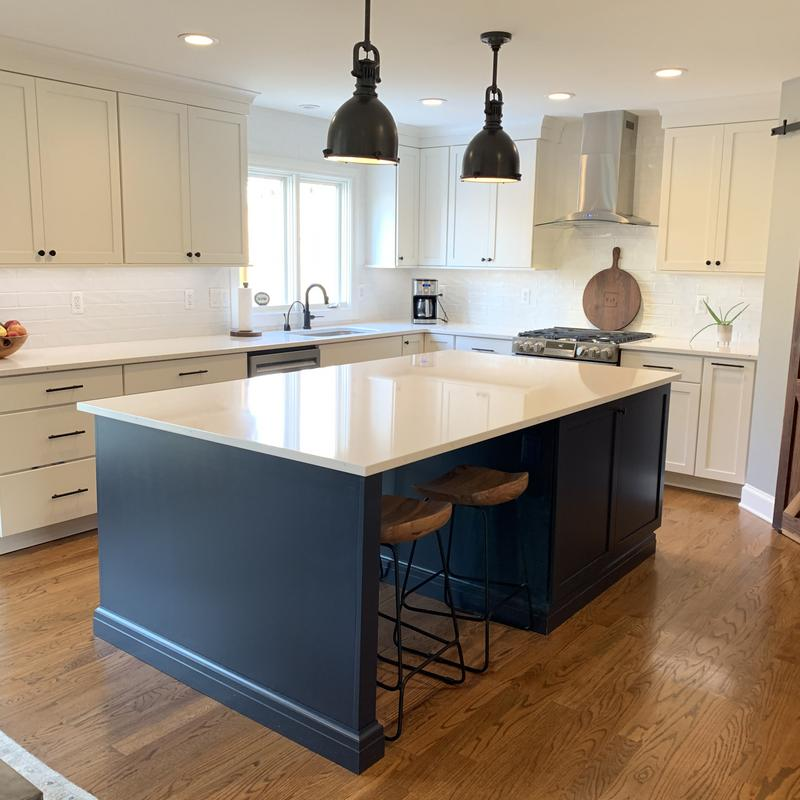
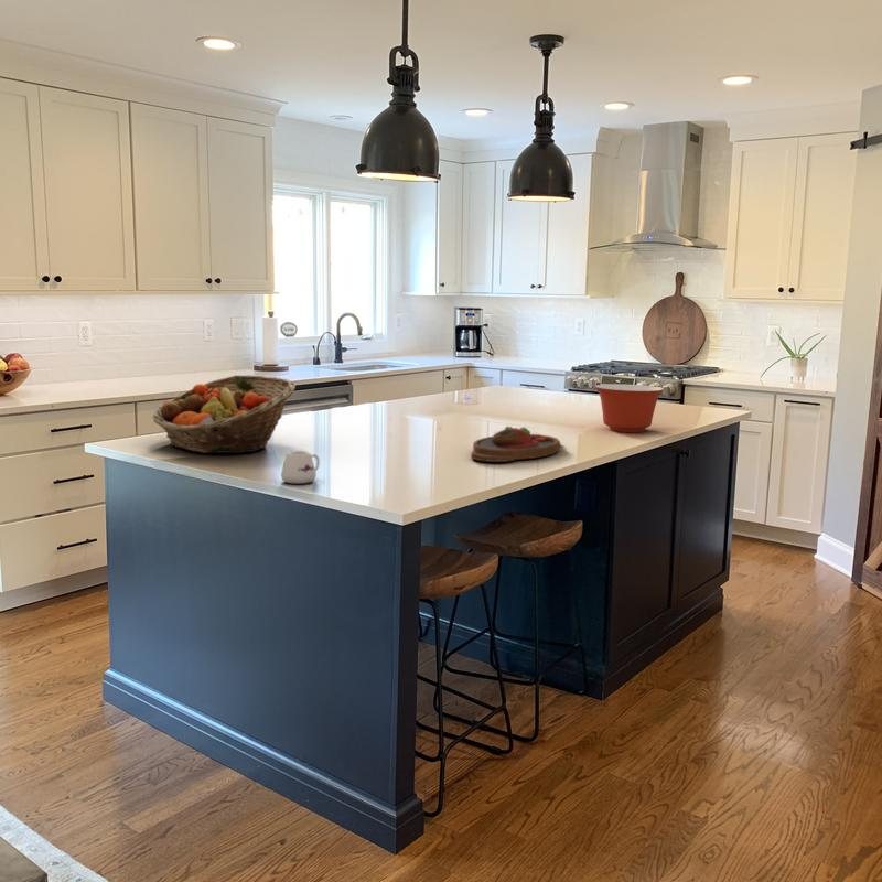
+ mug [280,450,321,485]
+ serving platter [470,426,561,463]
+ fruit basket [152,374,297,454]
+ mixing bowl [594,383,665,433]
